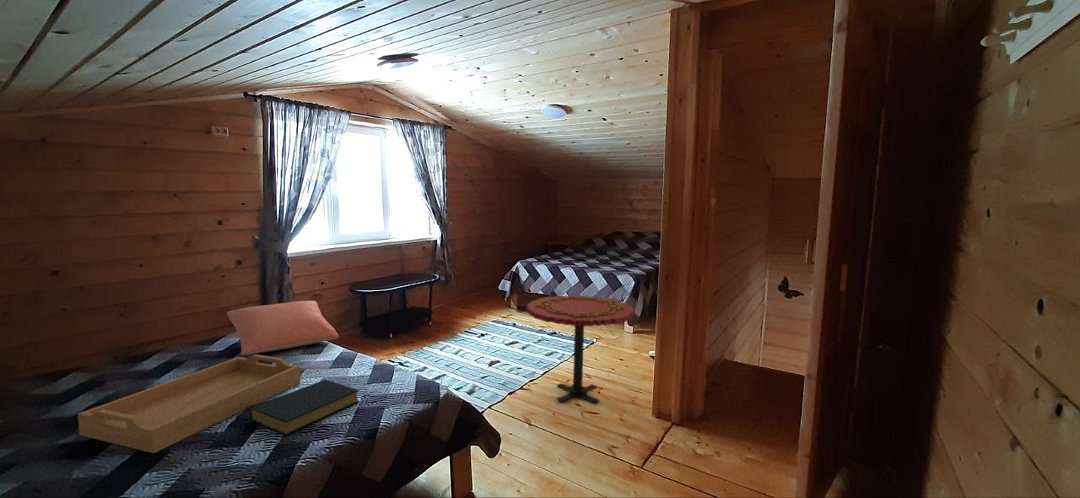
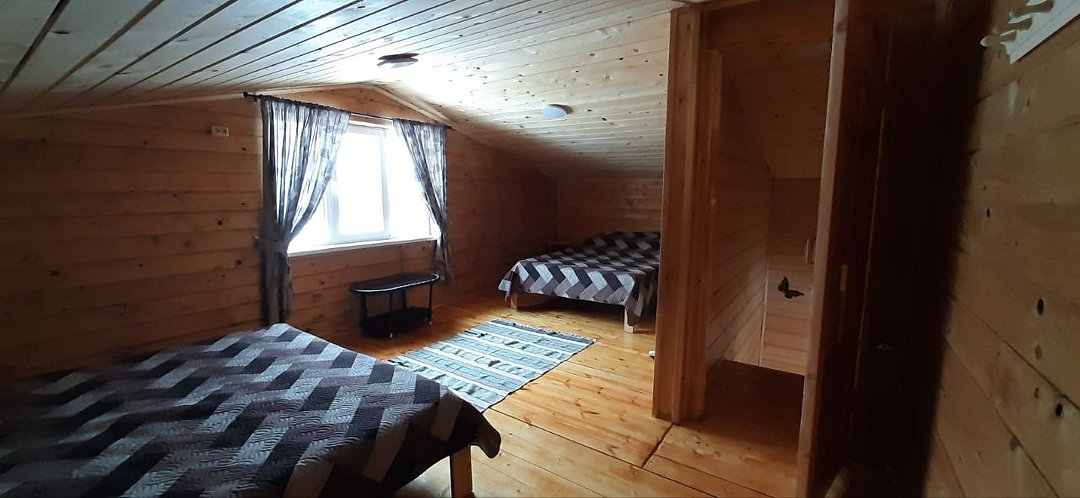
- serving tray [77,354,301,454]
- pillow [226,300,340,356]
- side table [525,294,636,404]
- hardback book [249,379,361,437]
